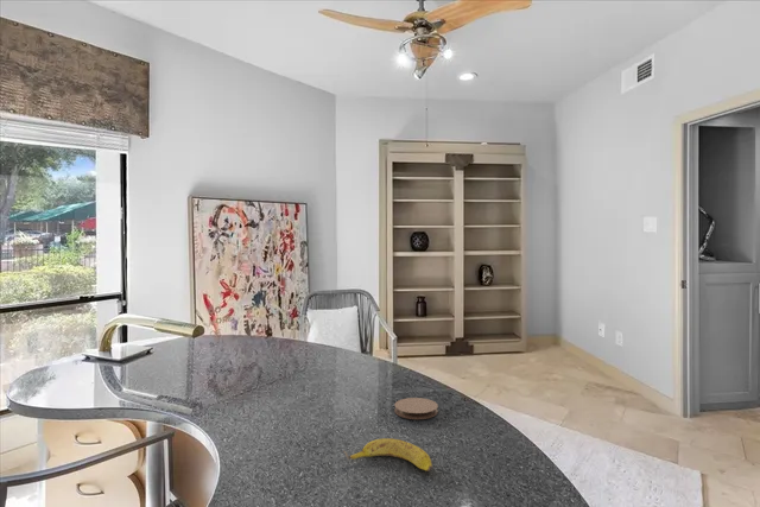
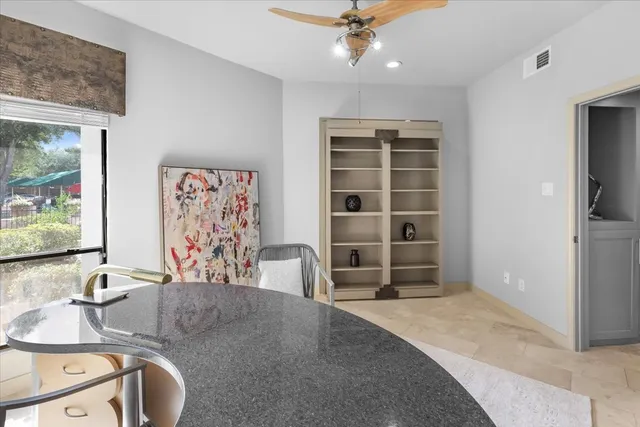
- coaster [393,397,439,420]
- banana [342,437,433,473]
